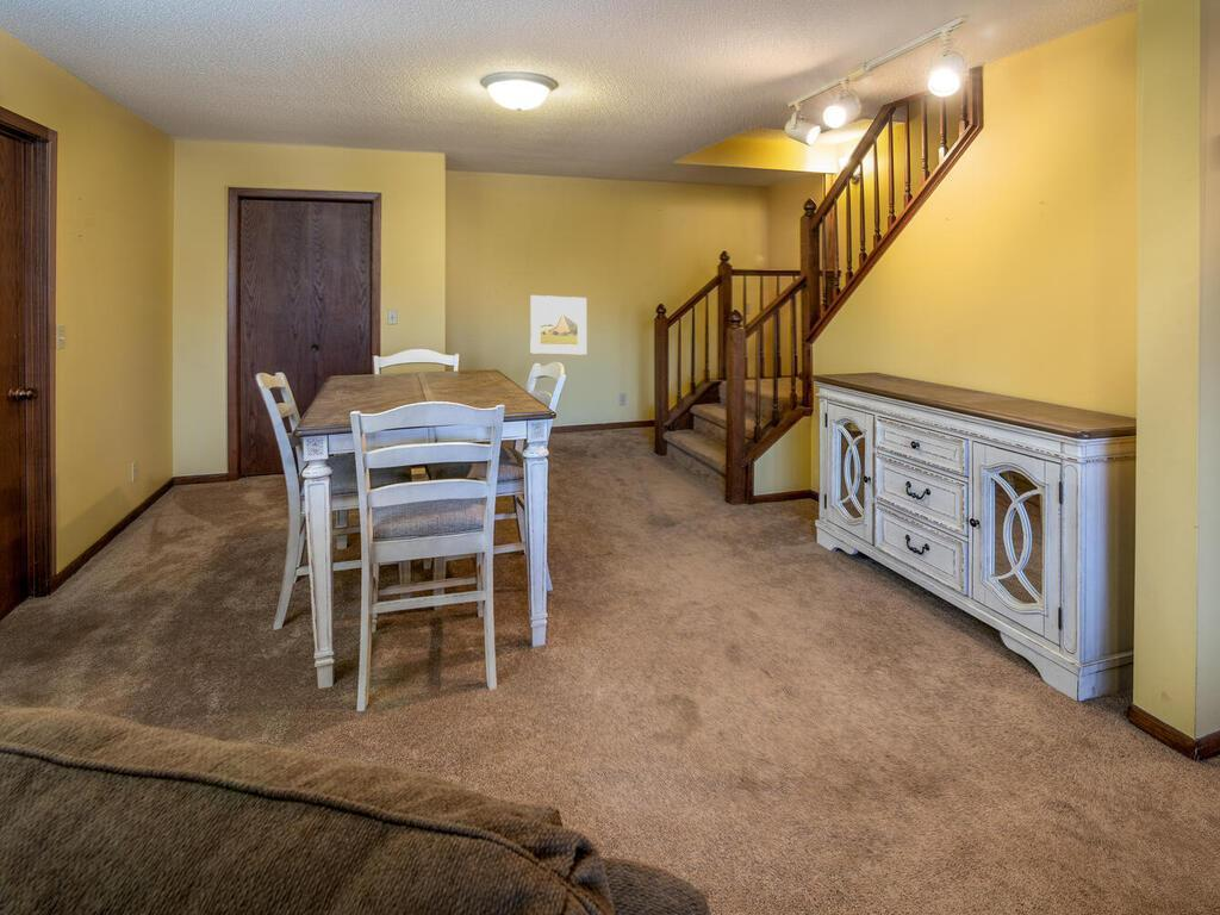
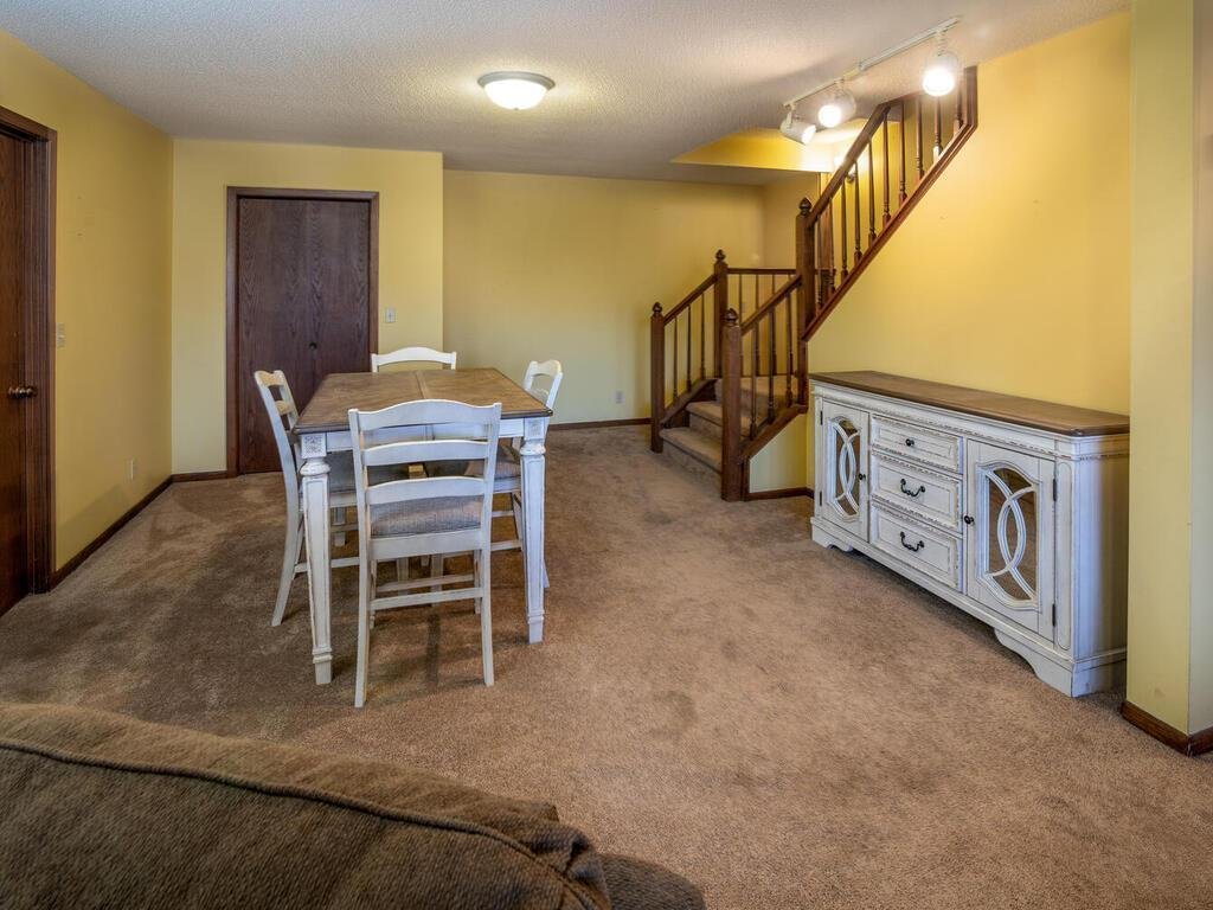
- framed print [529,294,587,356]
